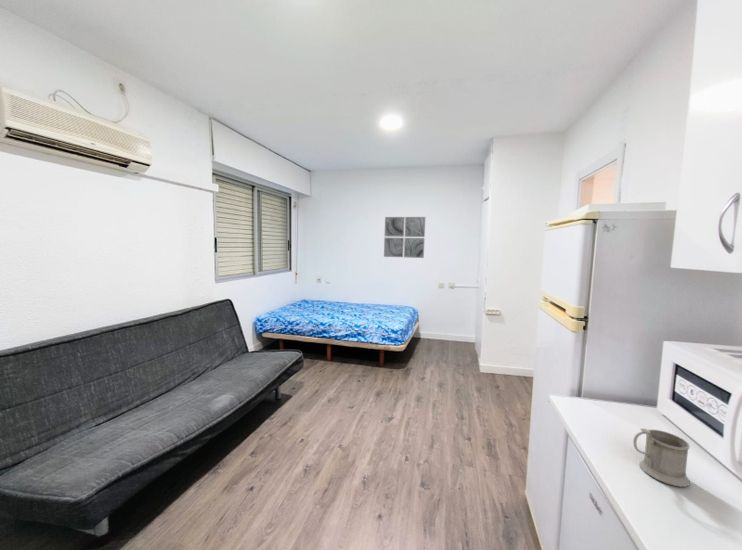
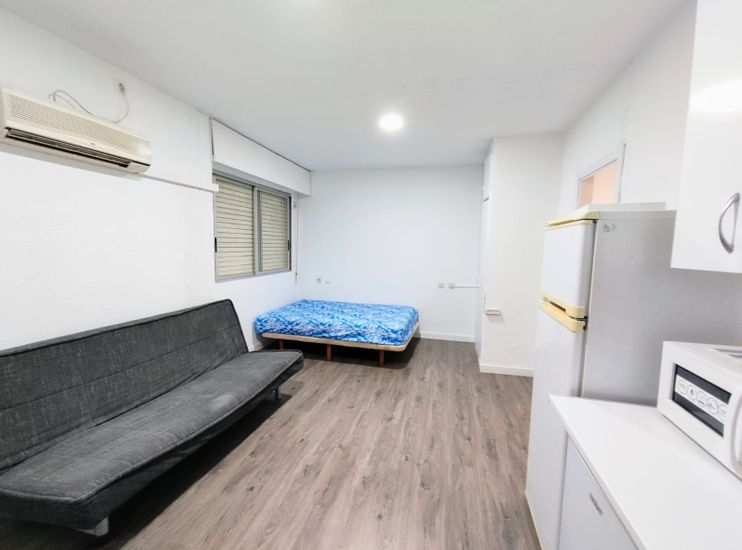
- wall art [383,216,426,259]
- mug [632,428,691,488]
